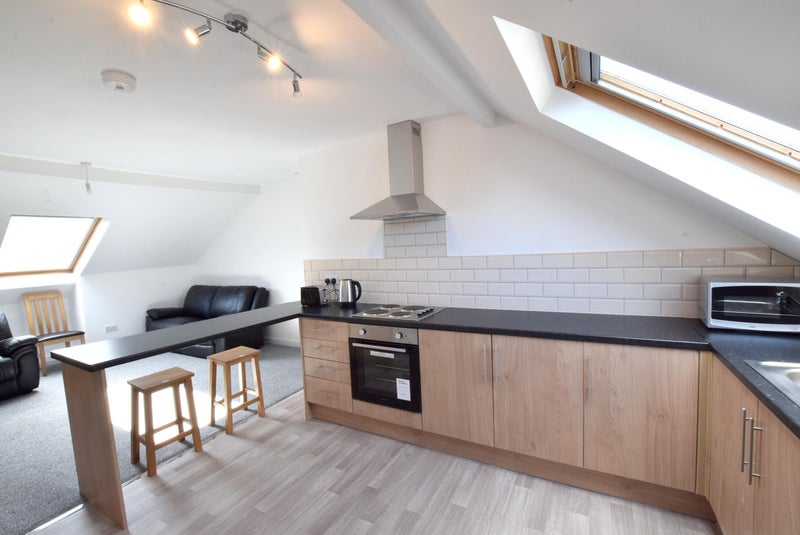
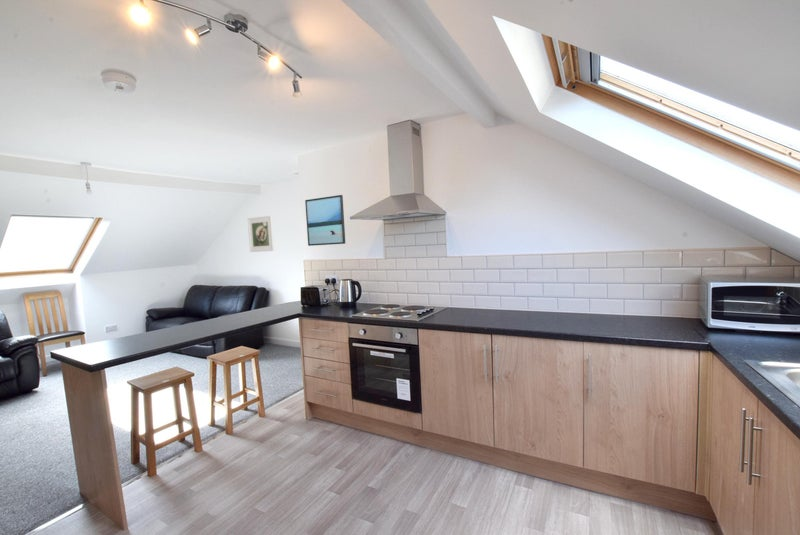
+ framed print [247,215,275,253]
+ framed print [304,194,346,247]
